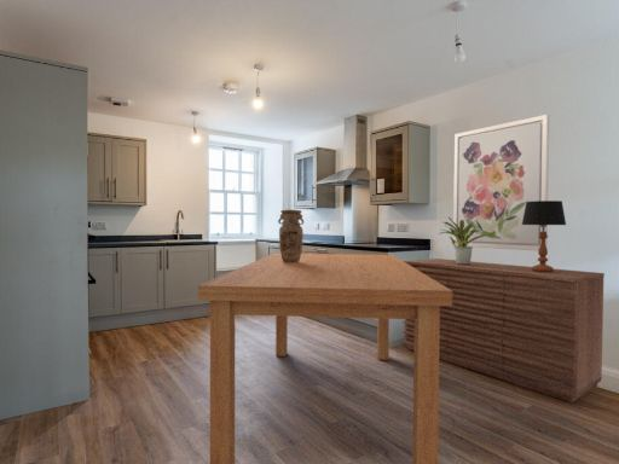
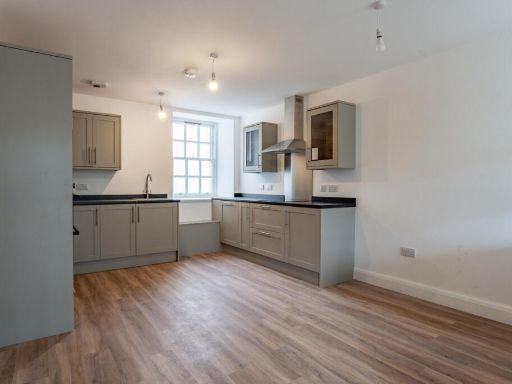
- table lamp [522,199,567,272]
- potted plant [438,216,496,265]
- vase [277,209,305,263]
- dining table [197,253,452,464]
- wall art [452,114,550,253]
- sideboard [401,257,606,404]
